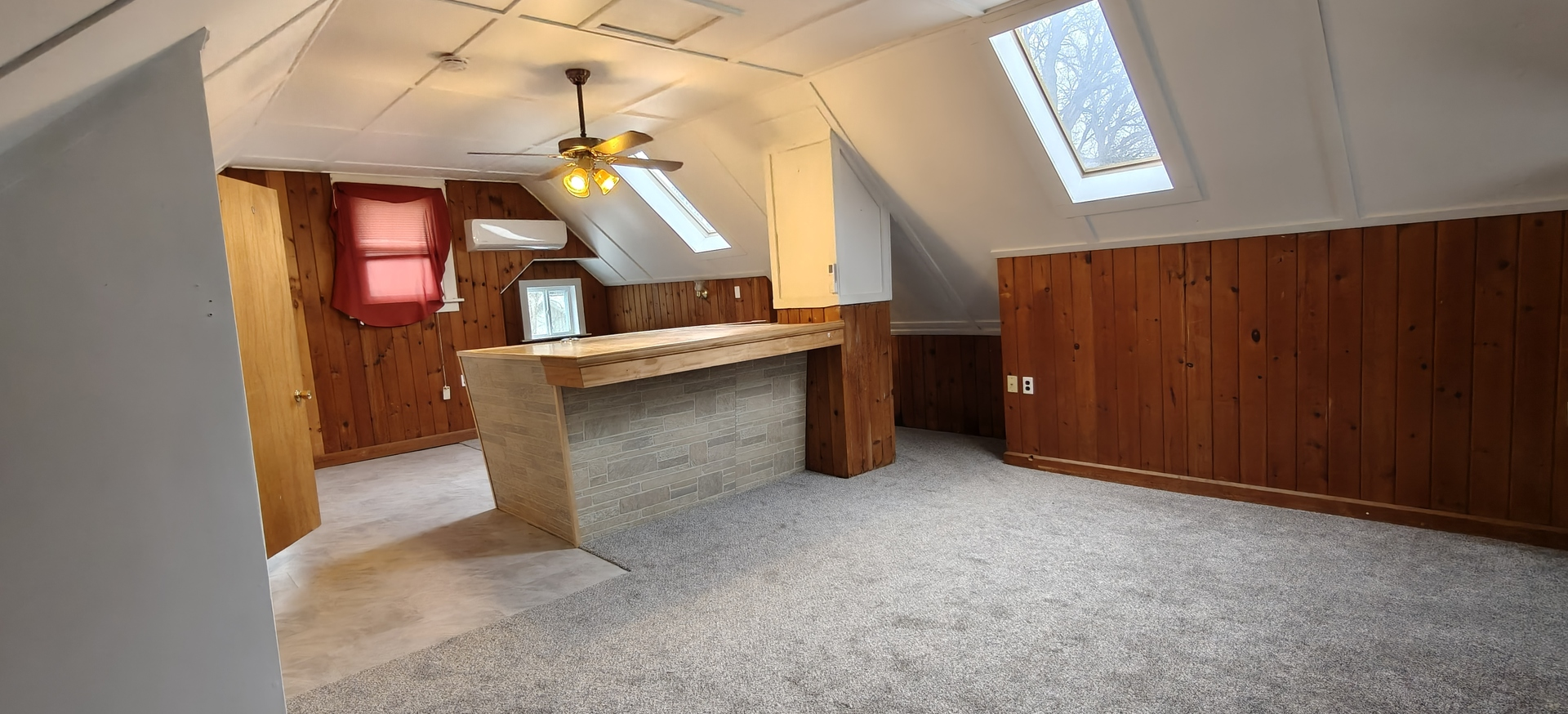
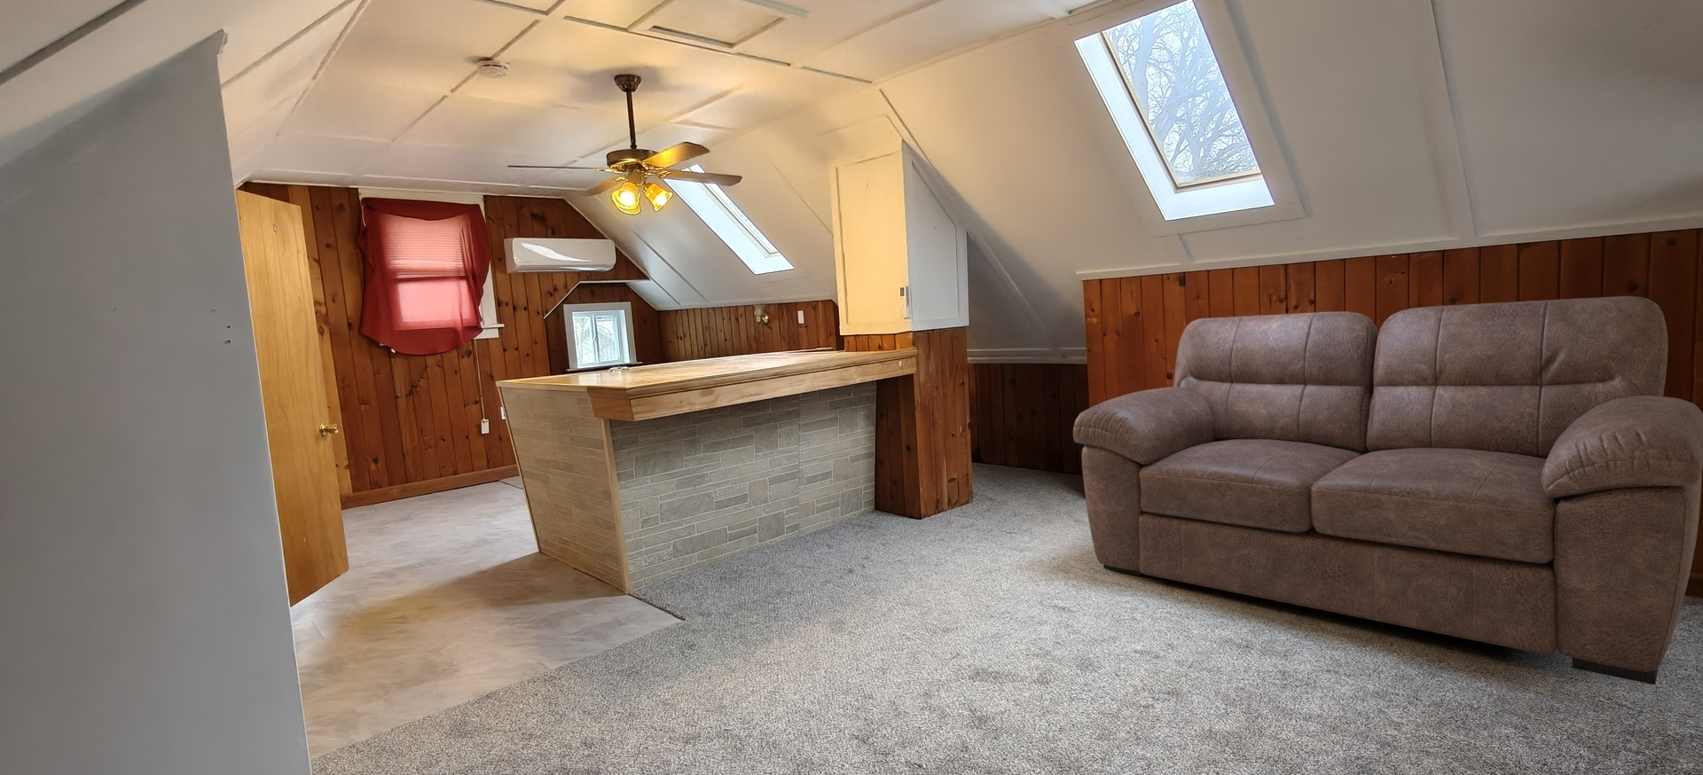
+ sofa [1072,295,1703,685]
